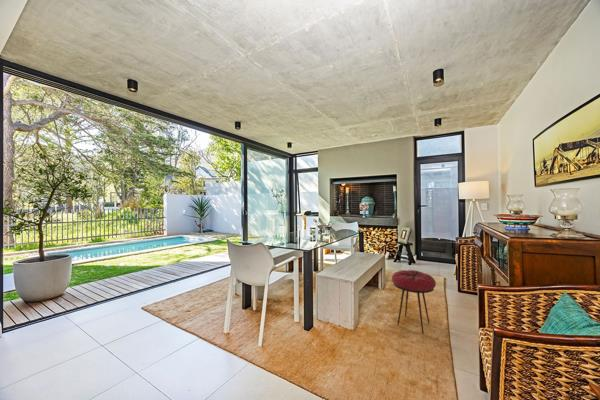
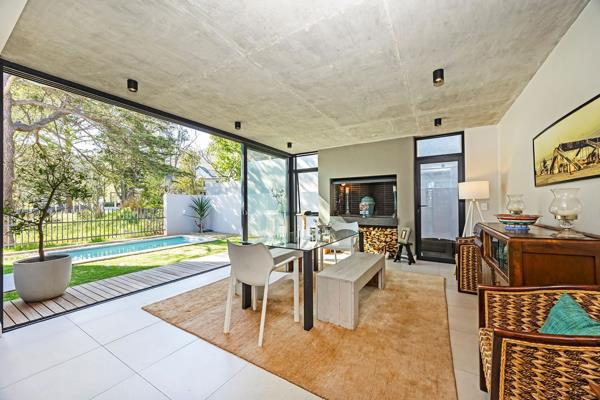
- stool [391,269,437,335]
